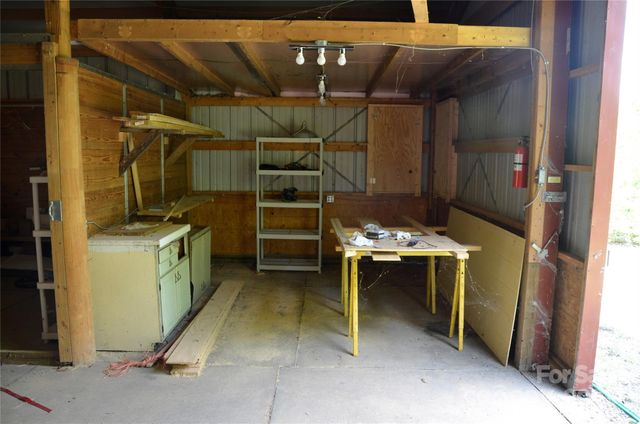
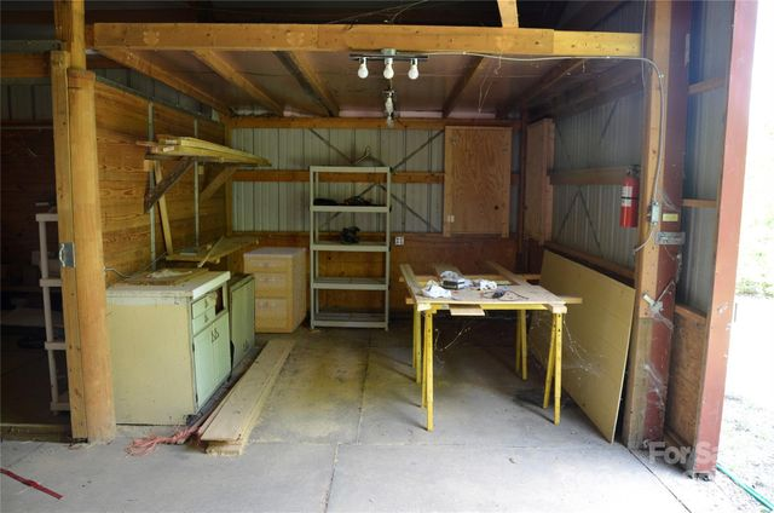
+ filing cabinet [242,246,307,334]
